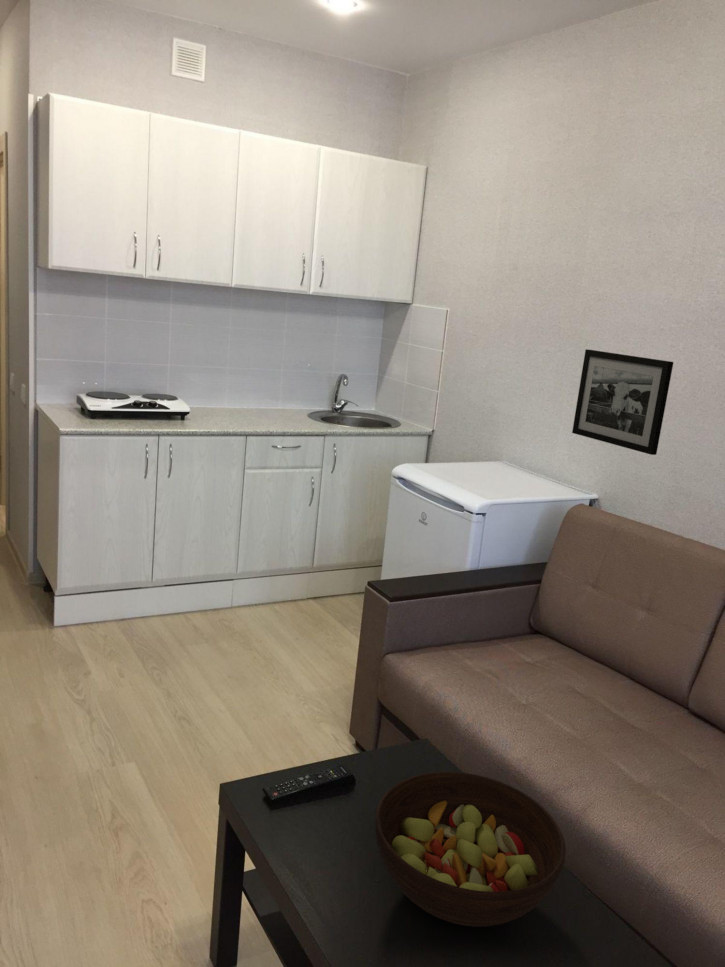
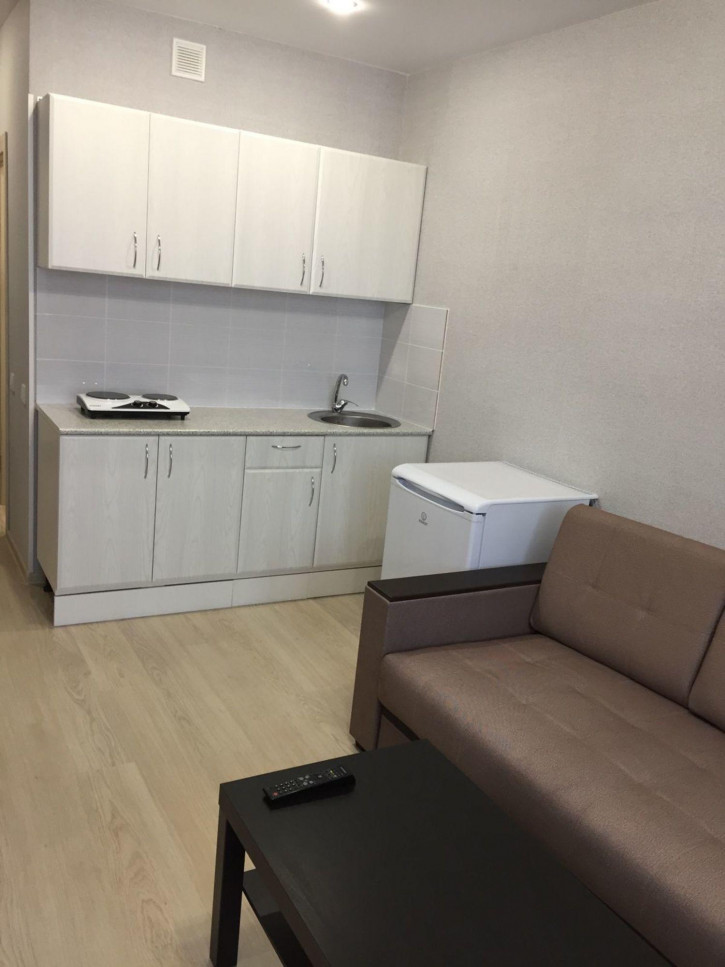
- fruit bowl [374,771,567,928]
- picture frame [571,348,674,456]
